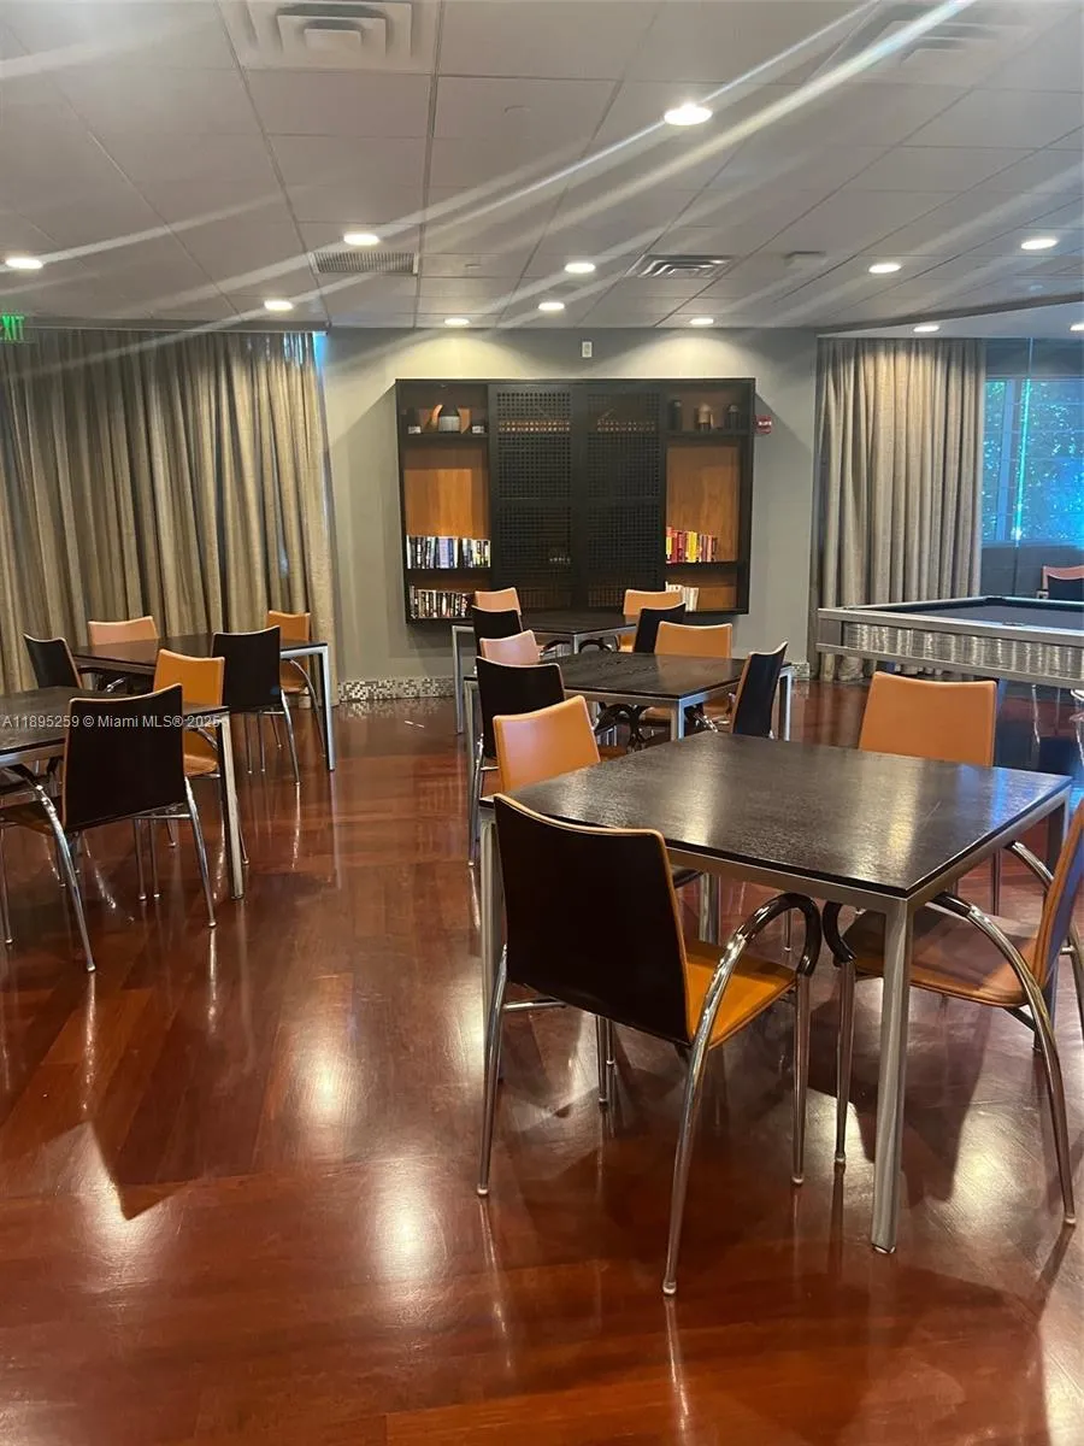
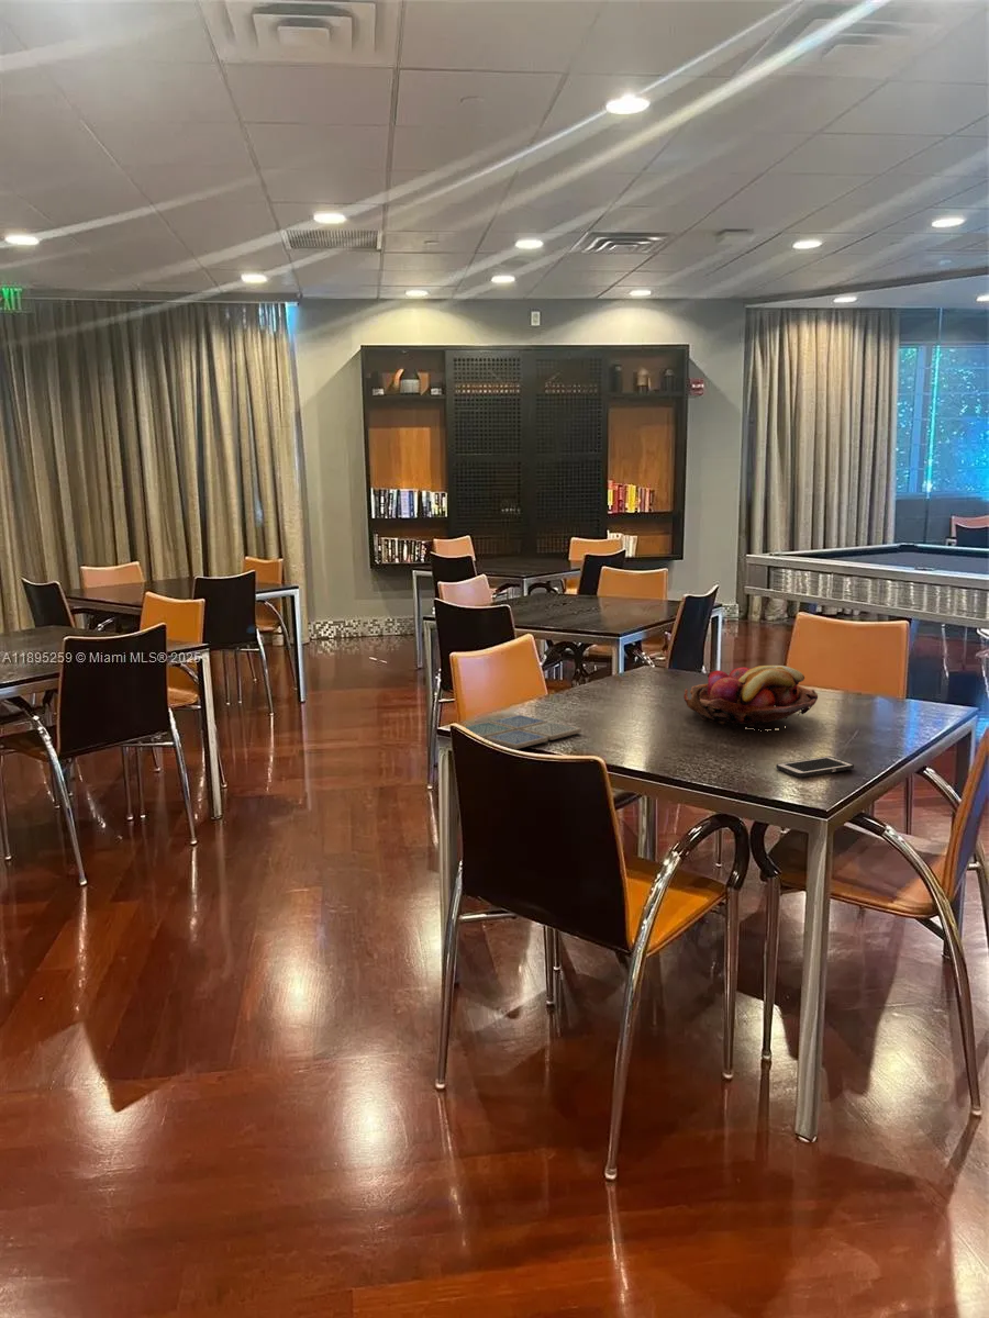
+ fruit basket [682,664,819,730]
+ cell phone [775,756,855,779]
+ drink coaster [465,714,582,750]
